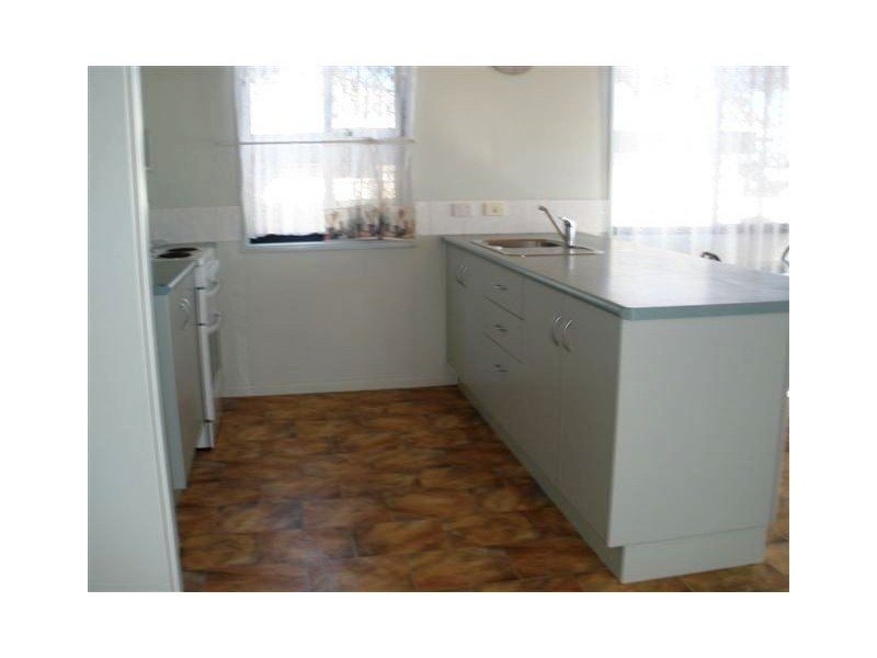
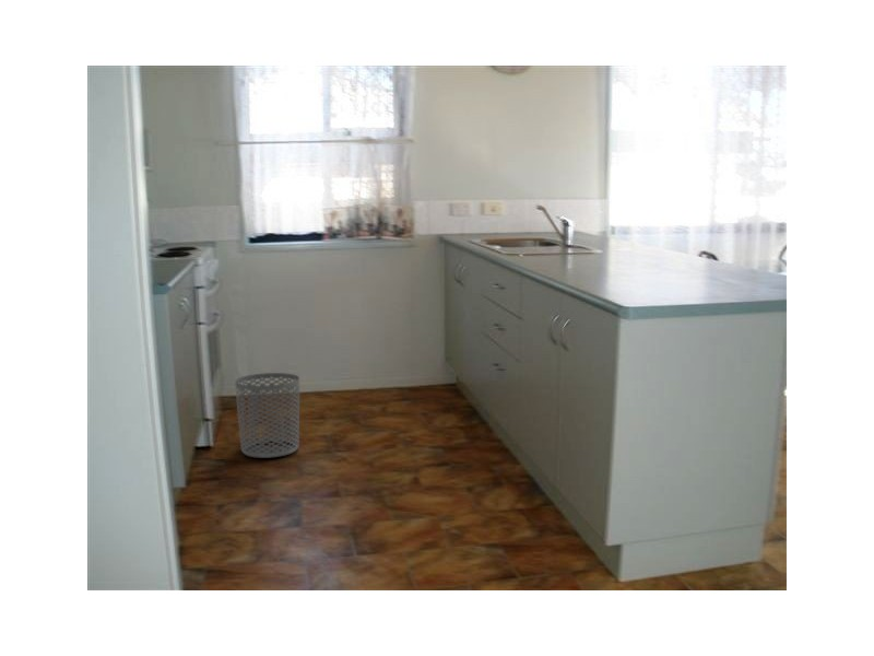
+ waste bin [234,372,300,459]
